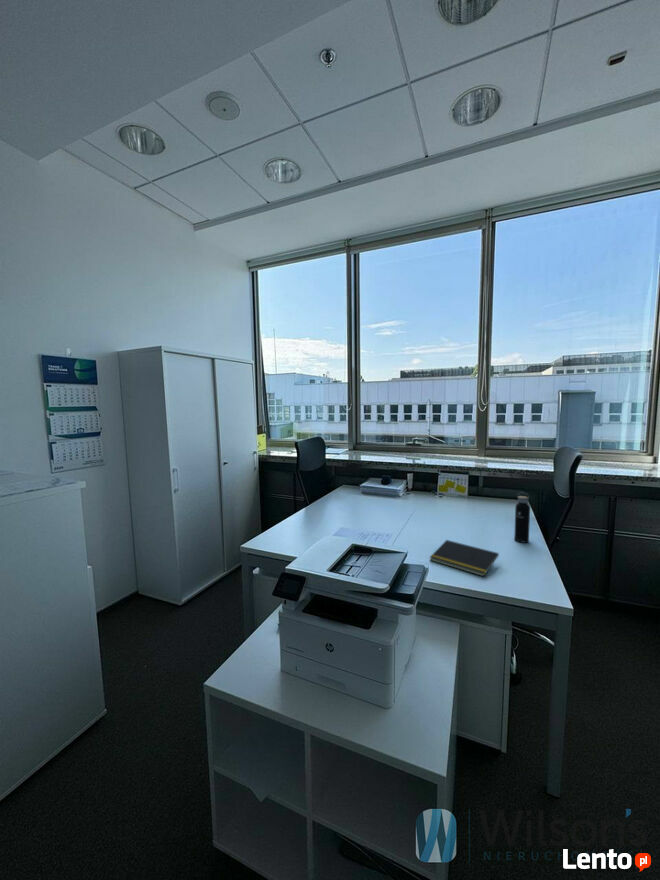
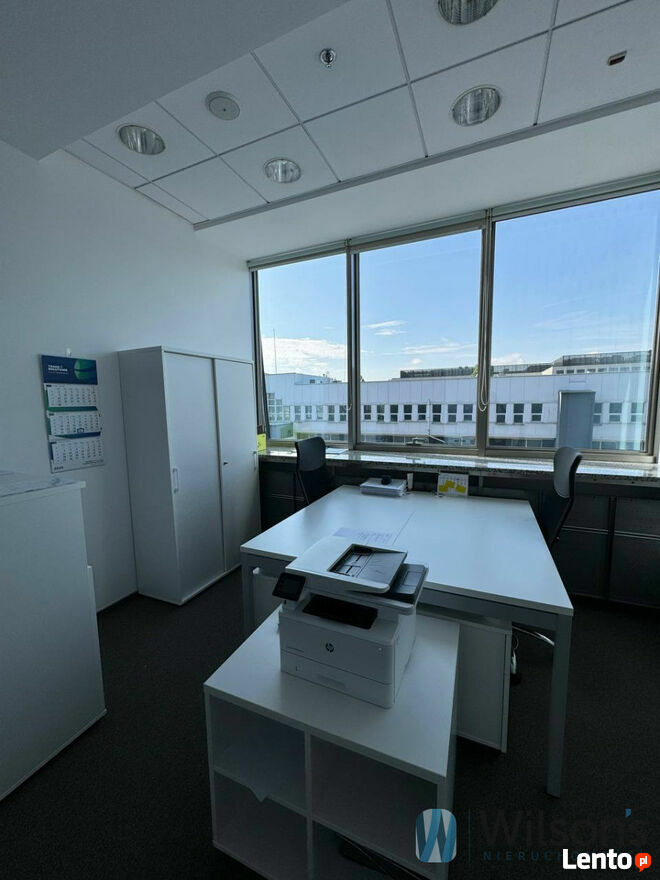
- notepad [429,539,500,578]
- water bottle [513,491,531,544]
